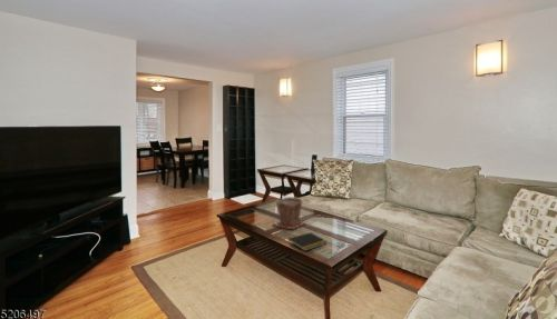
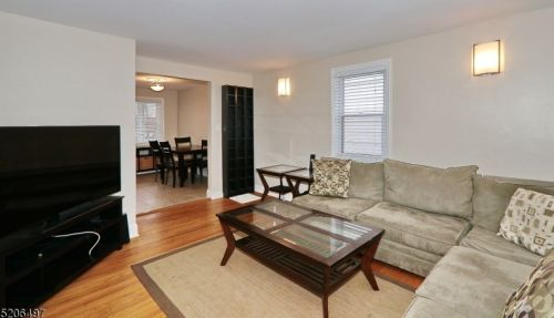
- notepad [287,231,329,252]
- plant pot [271,196,306,230]
